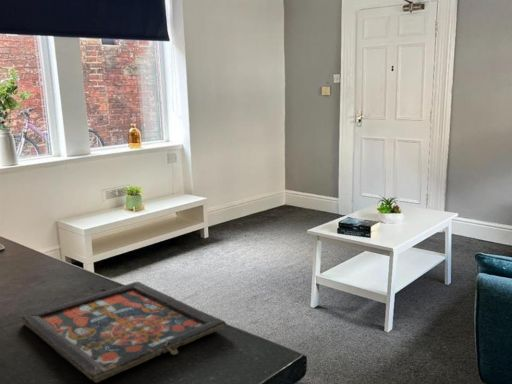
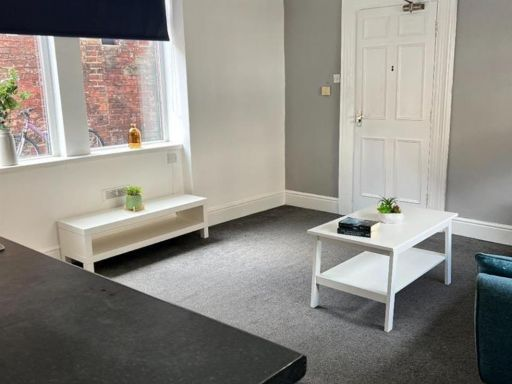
- board game [20,281,227,384]
